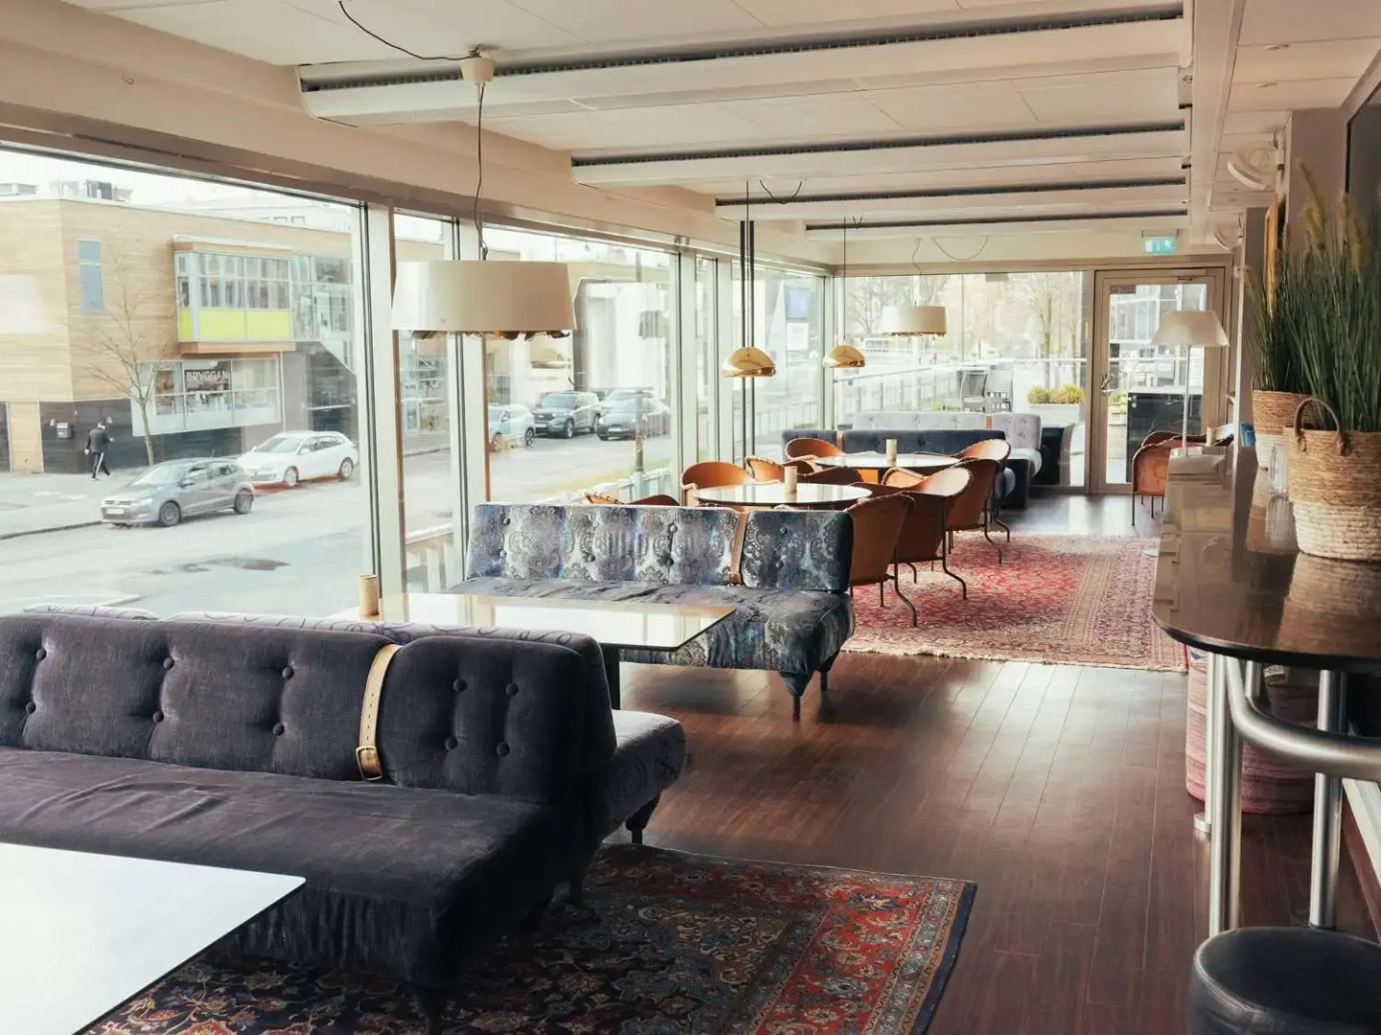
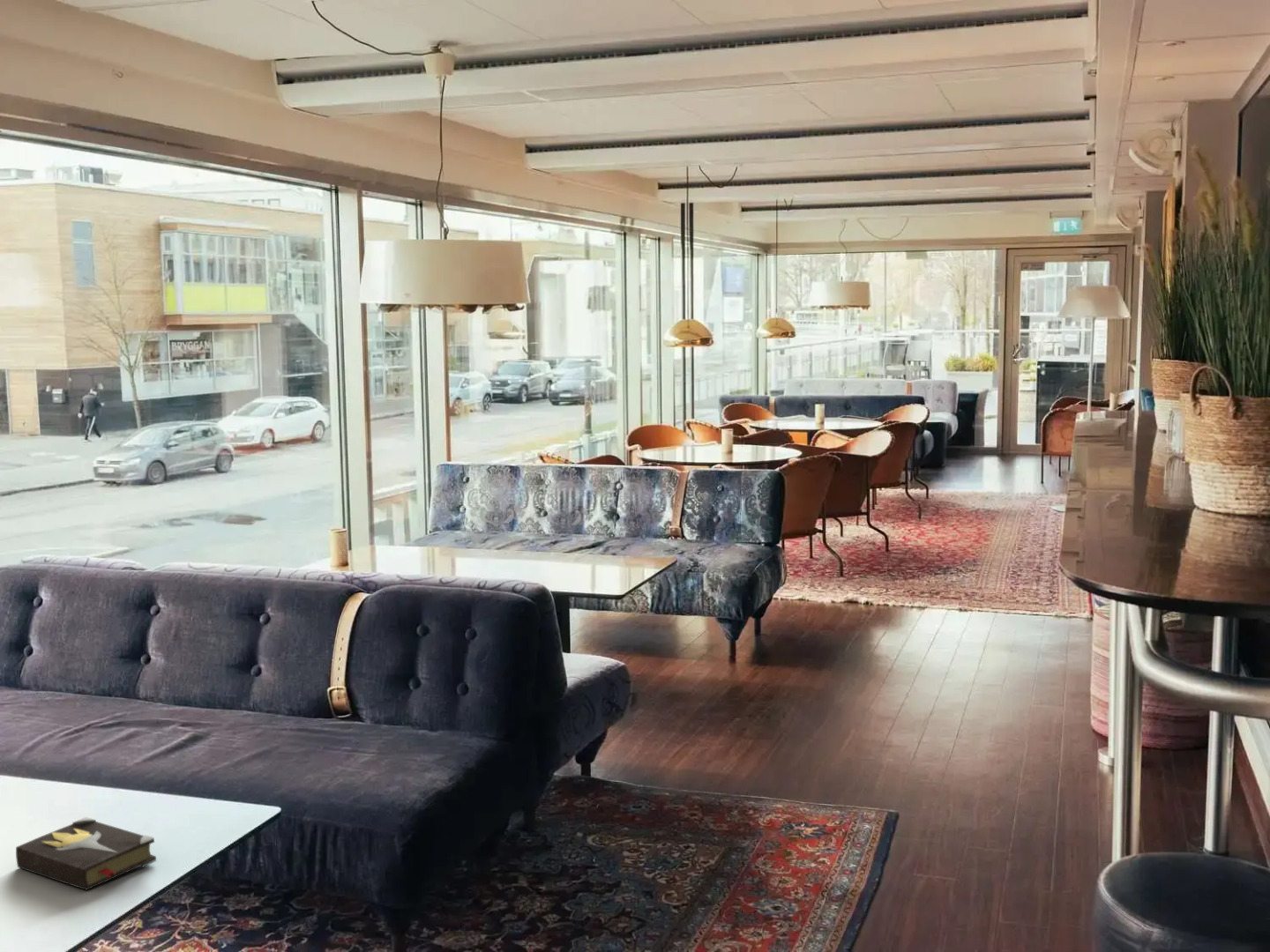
+ hardback book [15,816,157,891]
